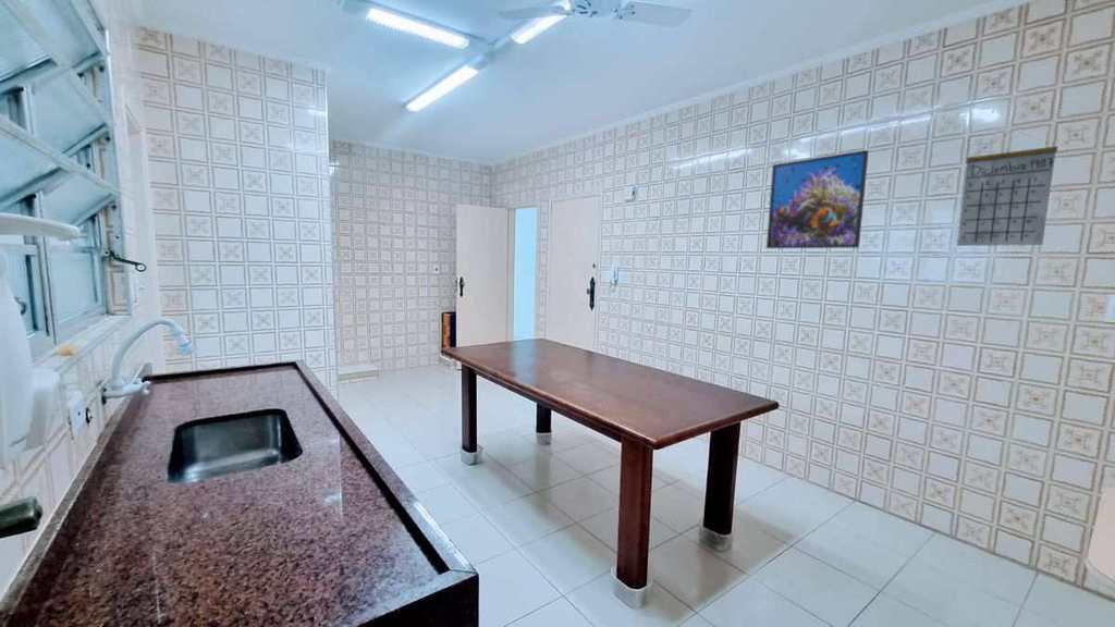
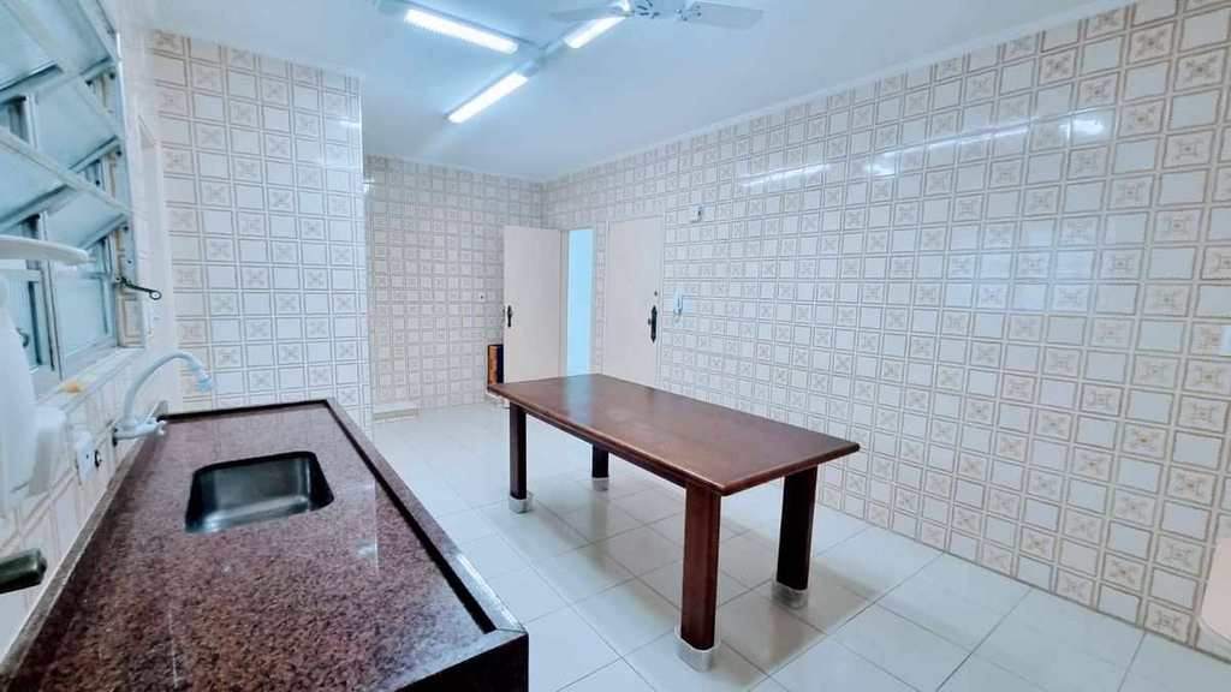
- calendar [956,128,1058,247]
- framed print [765,149,869,249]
